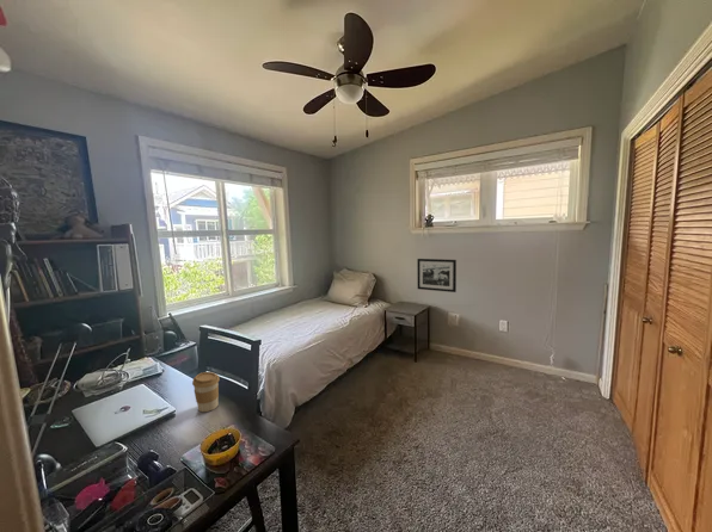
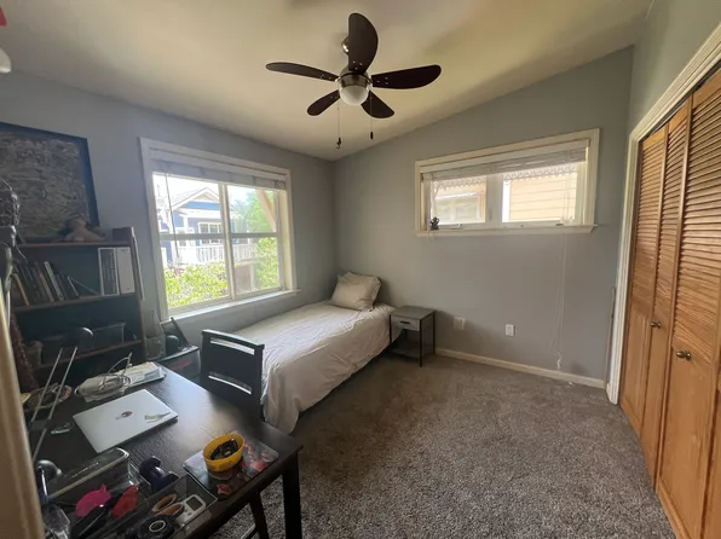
- coffee cup [191,371,220,413]
- picture frame [416,258,458,293]
